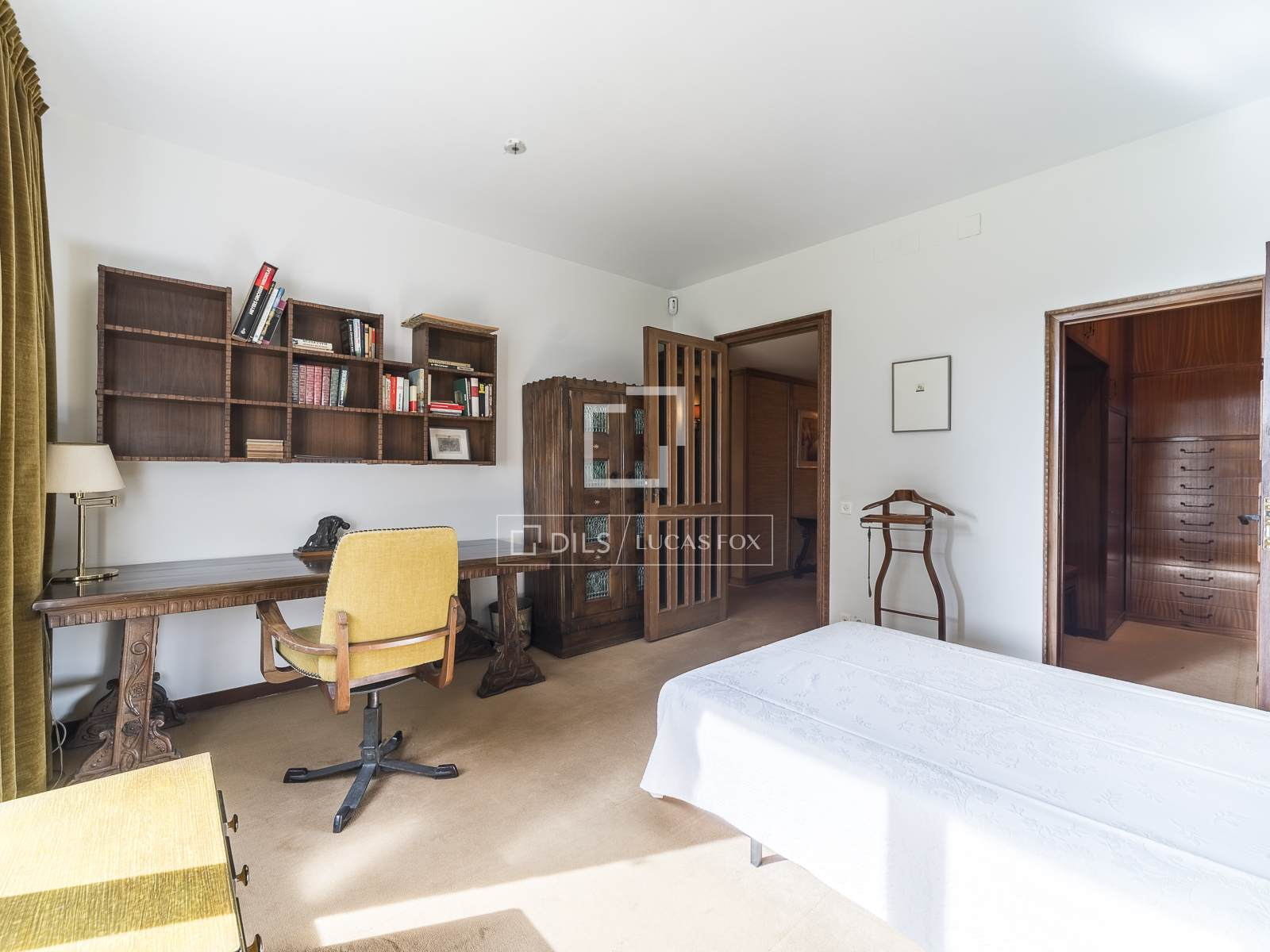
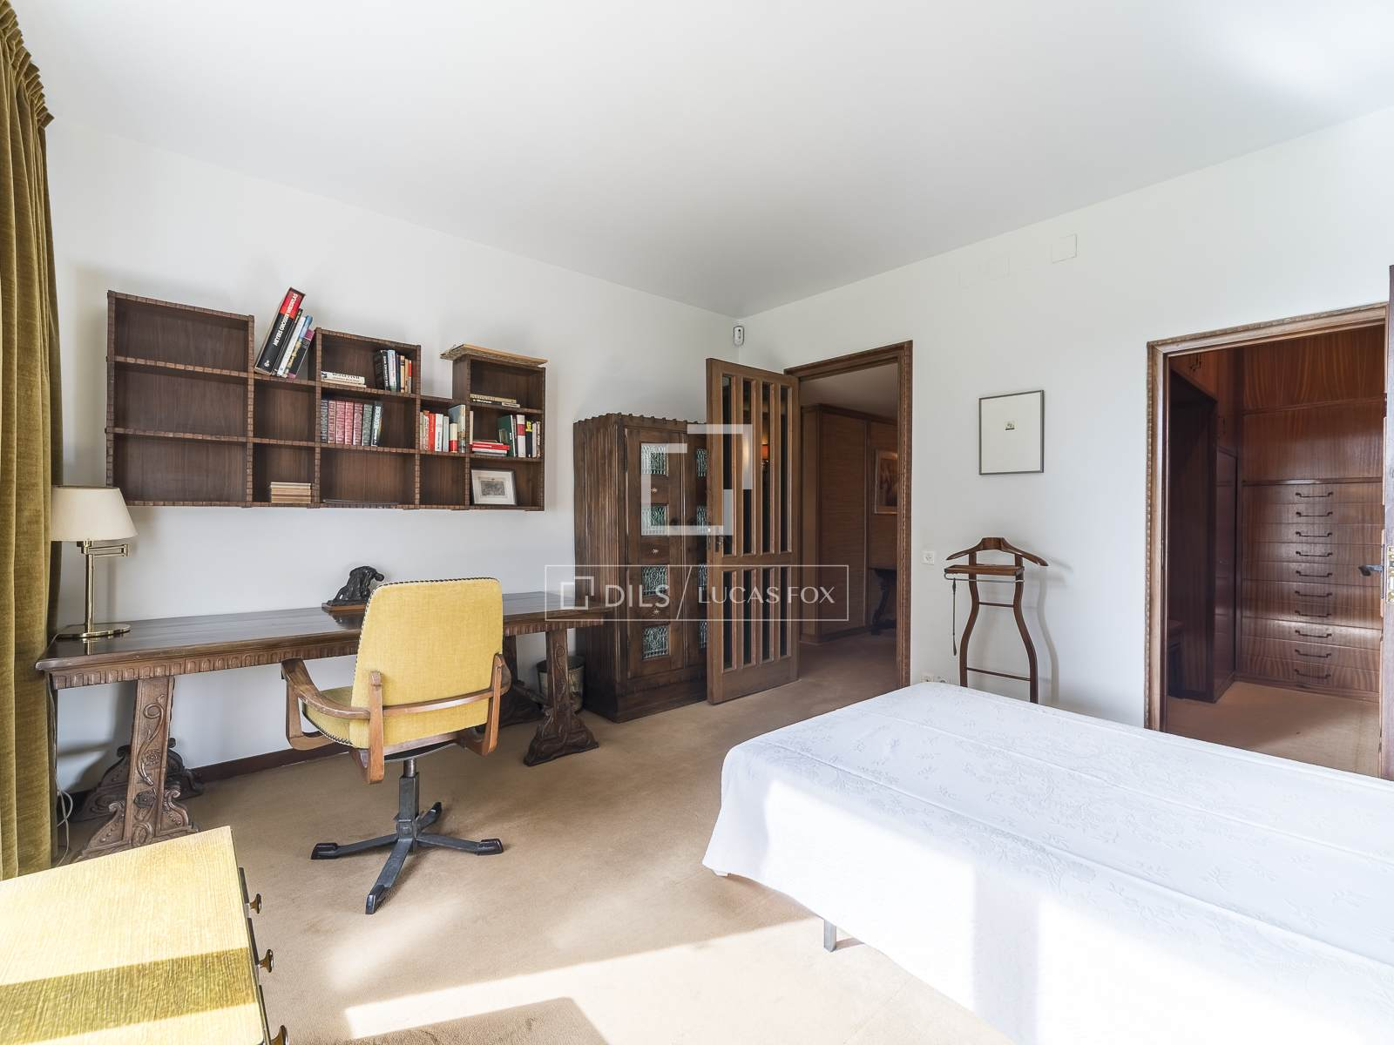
- smoke detector [502,137,528,155]
